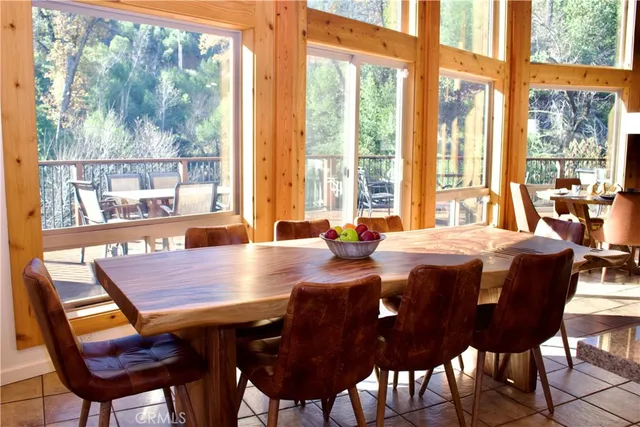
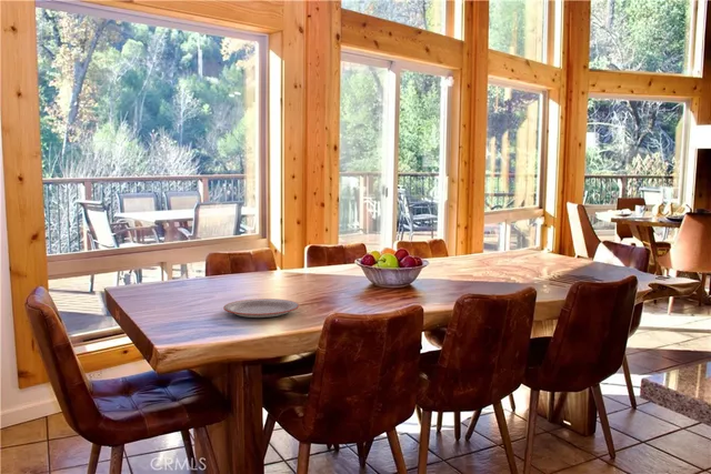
+ plate [222,297,300,319]
